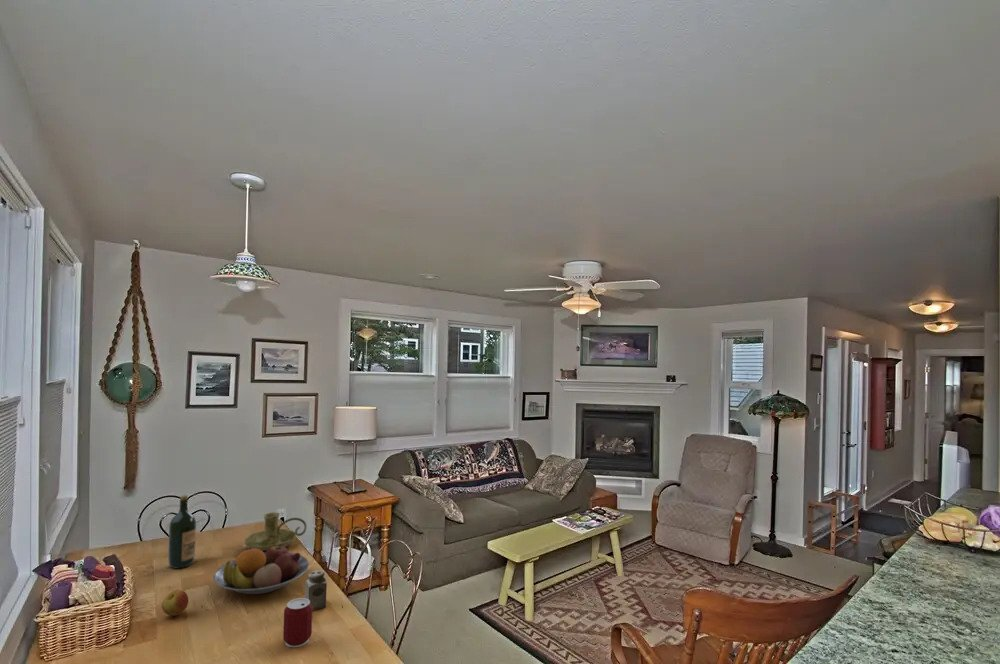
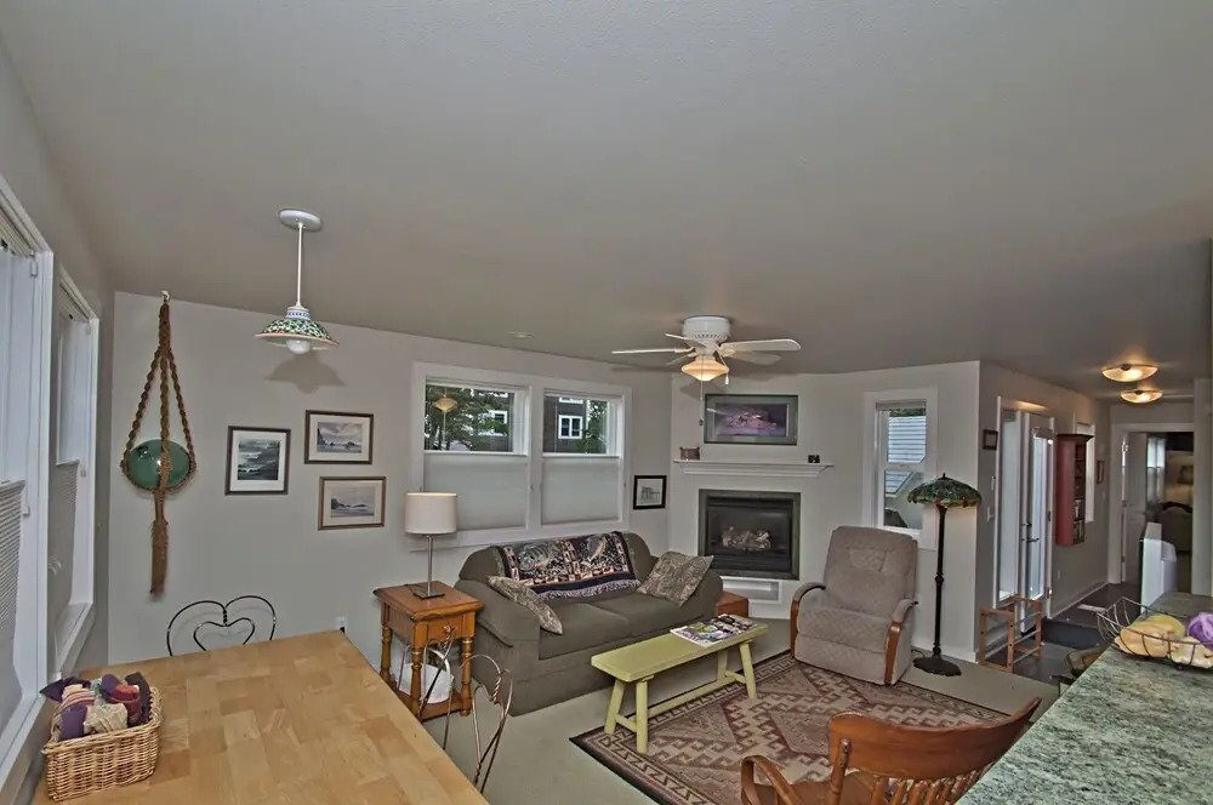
- fruit bowl [213,544,310,595]
- can [282,597,313,648]
- salt shaker [304,569,328,611]
- apple [161,589,189,617]
- candle holder [244,511,308,552]
- wine bottle [167,494,197,570]
